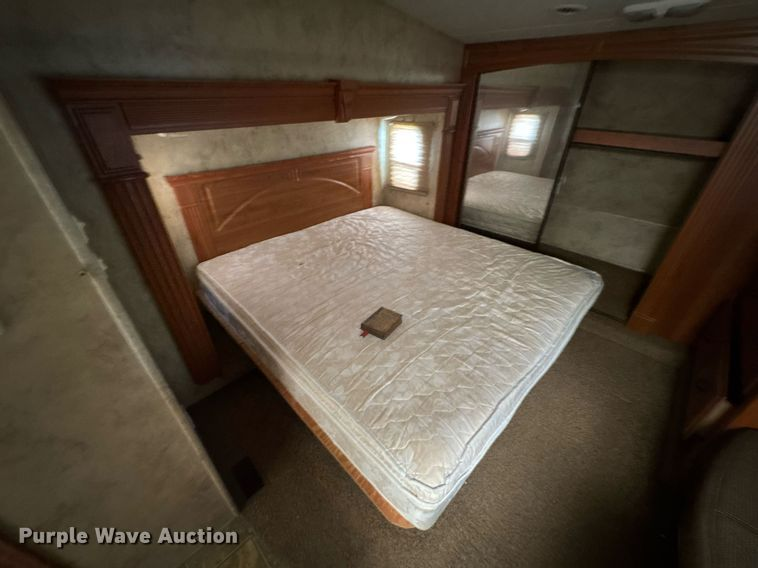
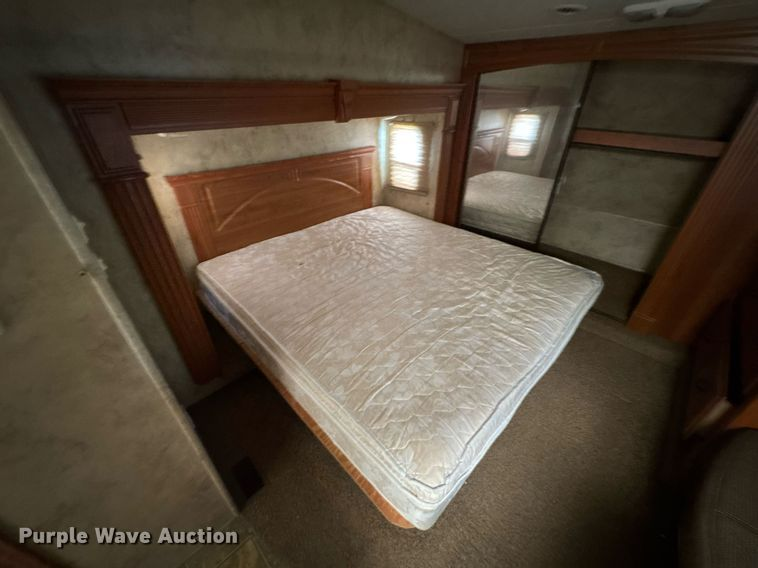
- book [359,306,404,341]
